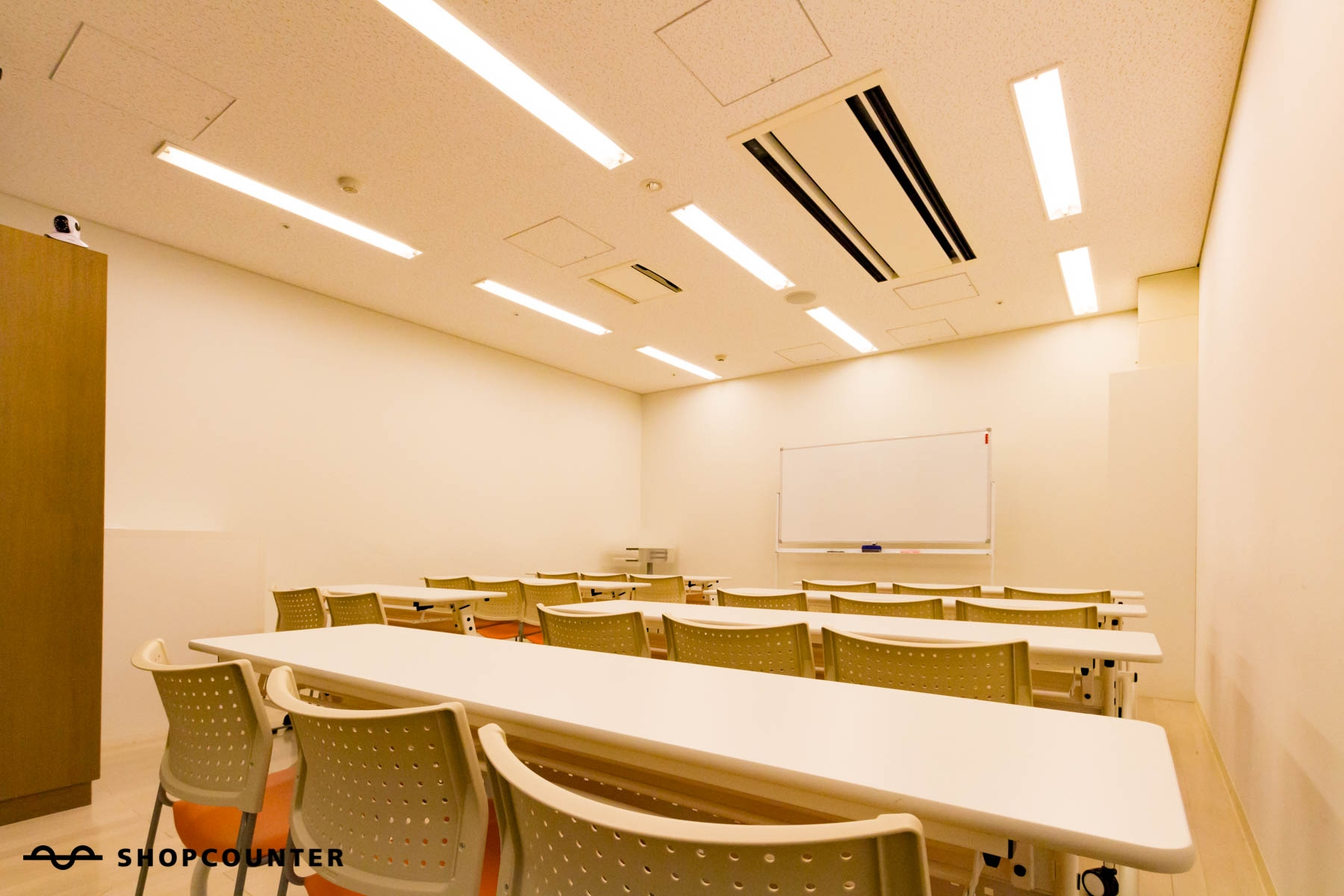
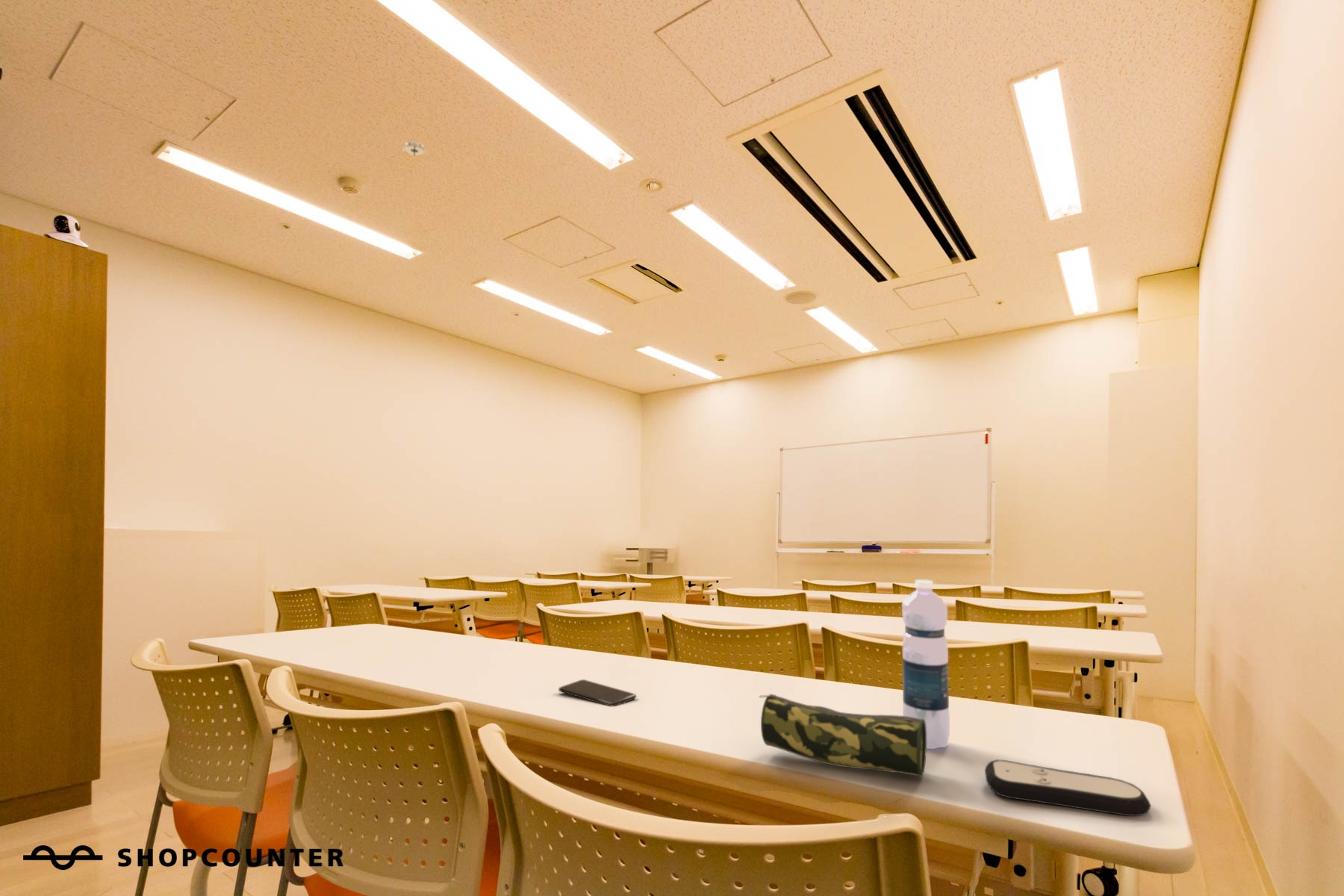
+ smartphone [558,679,637,707]
+ pencil case [758,694,927,778]
+ water bottle [901,579,951,750]
+ smoke detector [401,140,427,156]
+ remote control [984,759,1151,817]
